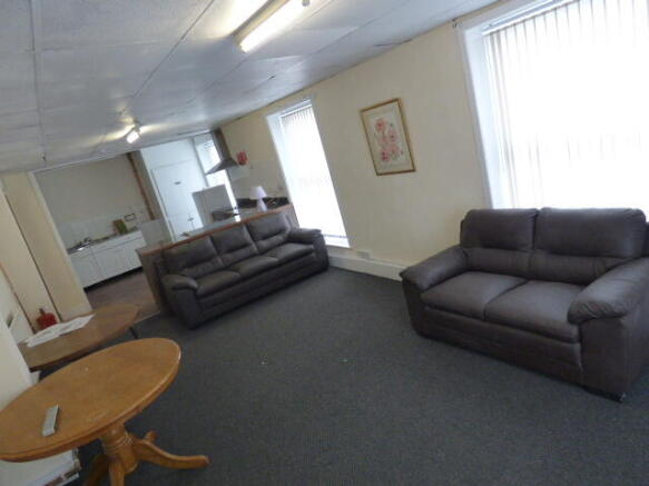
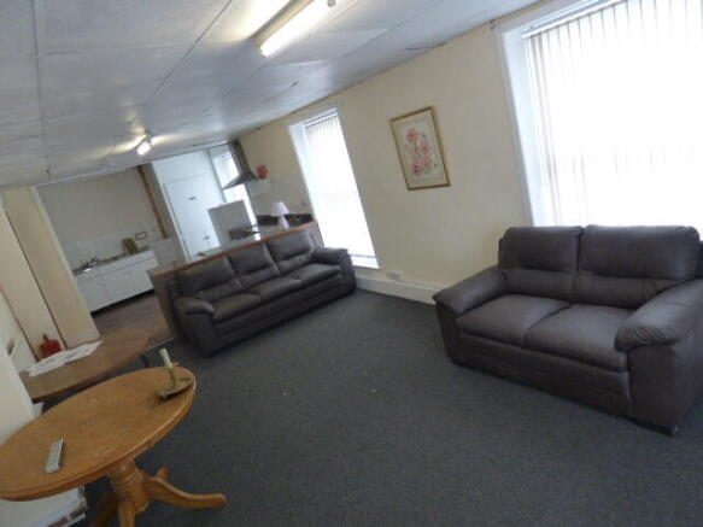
+ candle holder [157,346,197,399]
